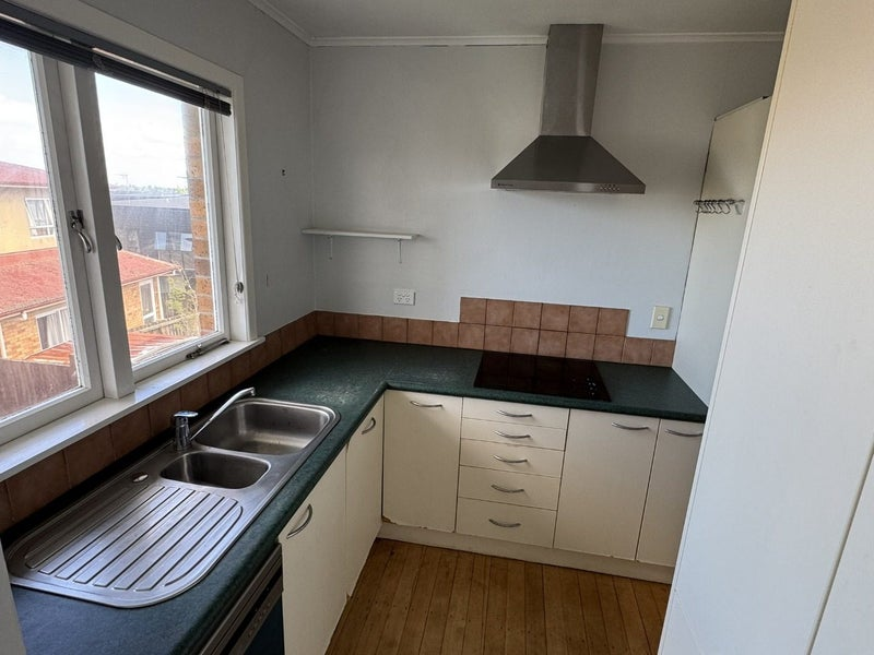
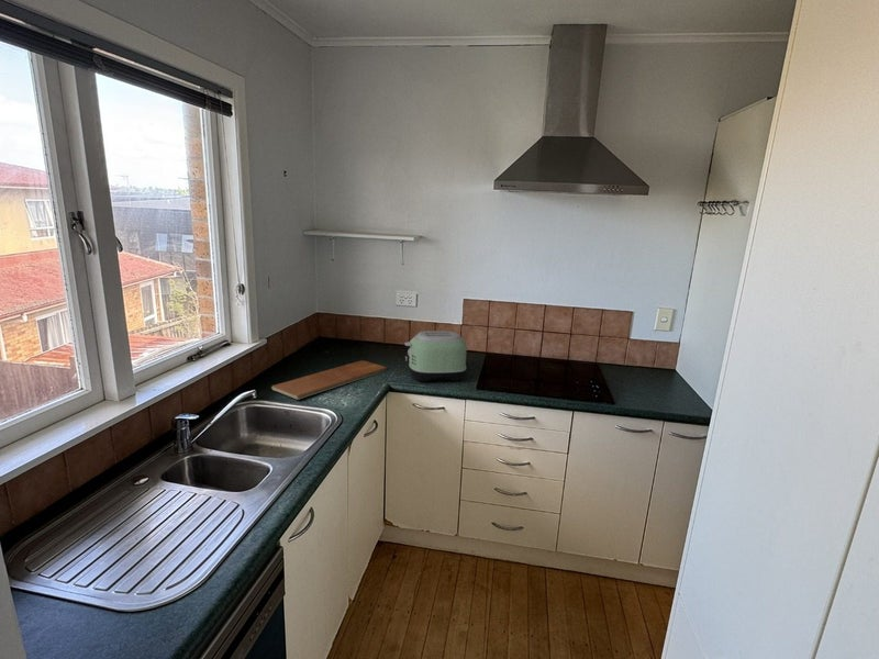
+ toaster [402,330,468,382]
+ chopping board [270,359,388,401]
